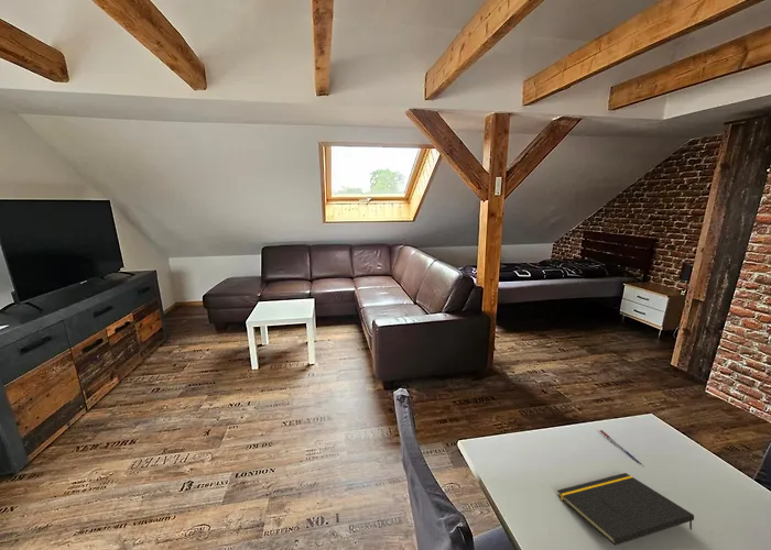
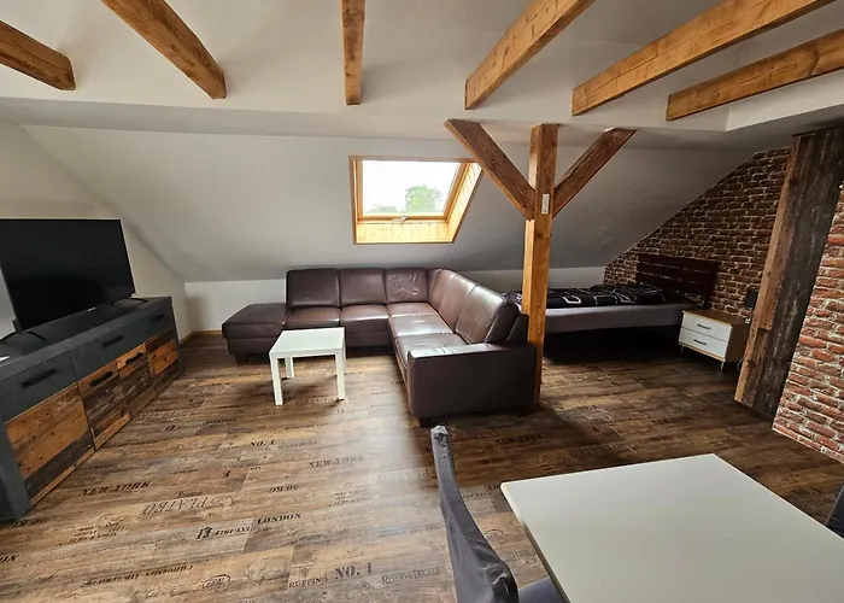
- notepad [556,472,695,547]
- pen [599,429,642,465]
